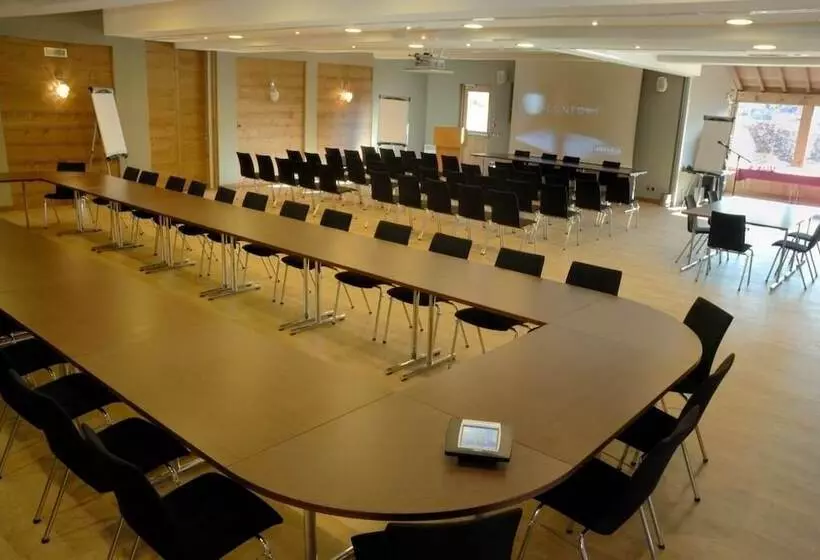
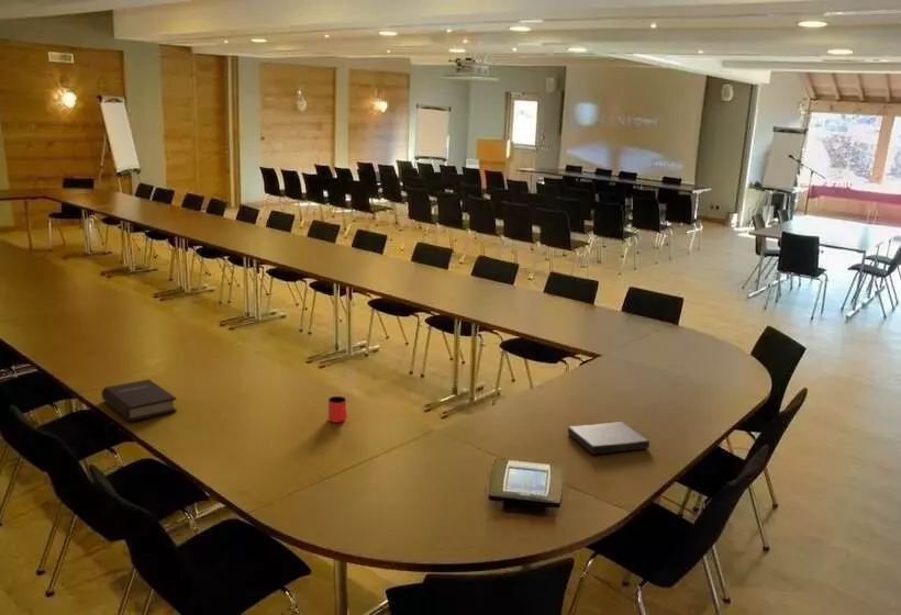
+ book [567,421,650,456]
+ cup [327,395,347,424]
+ book [101,378,178,423]
